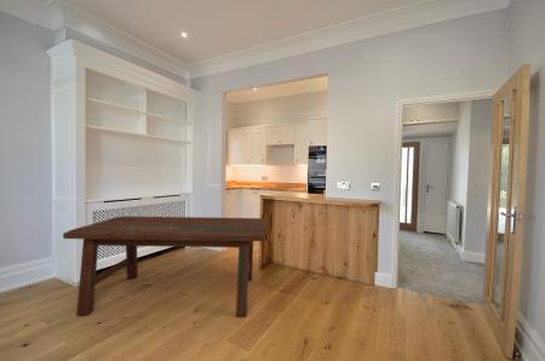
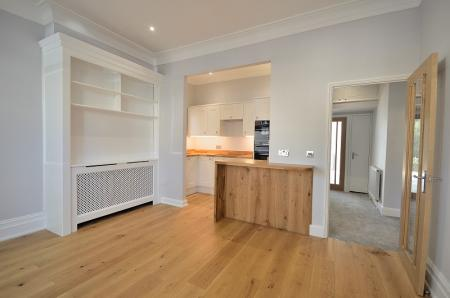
- dining table [62,214,266,319]
